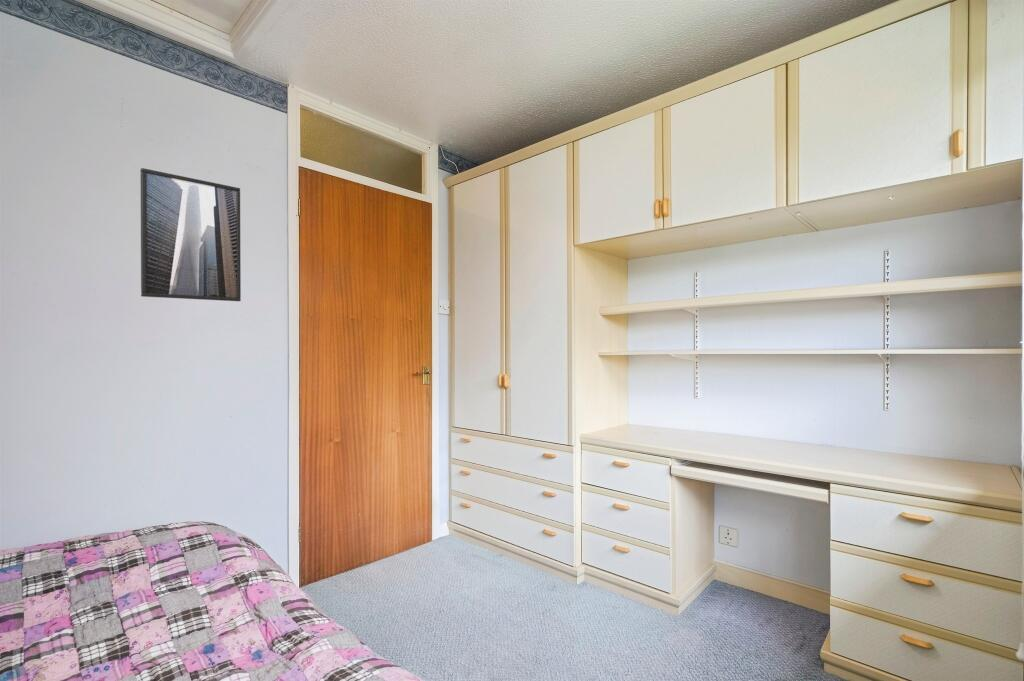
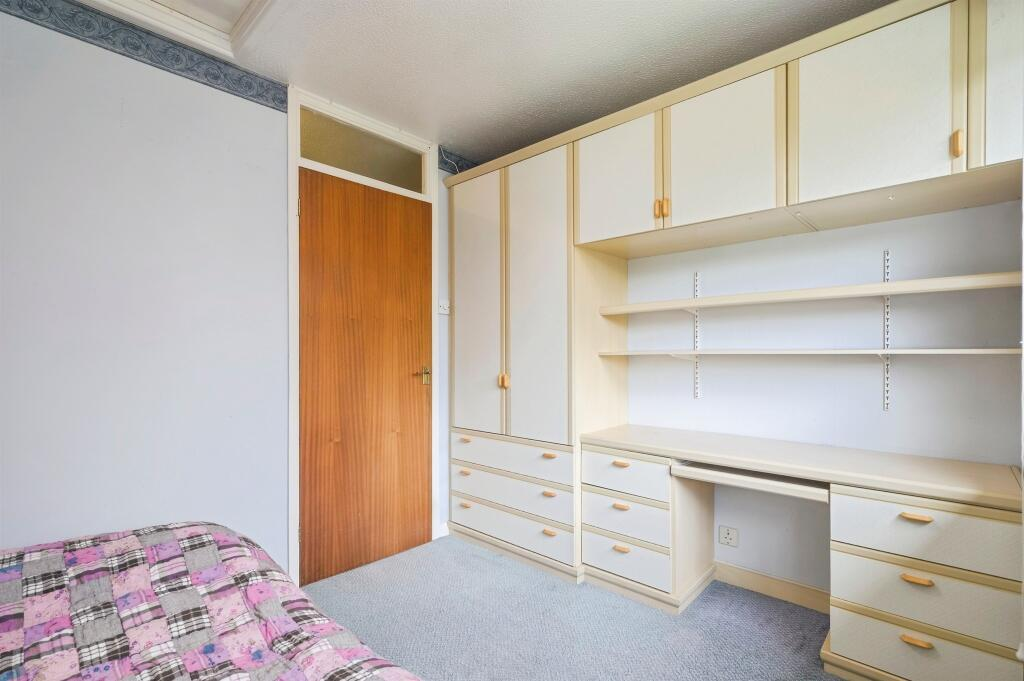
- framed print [139,167,242,302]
